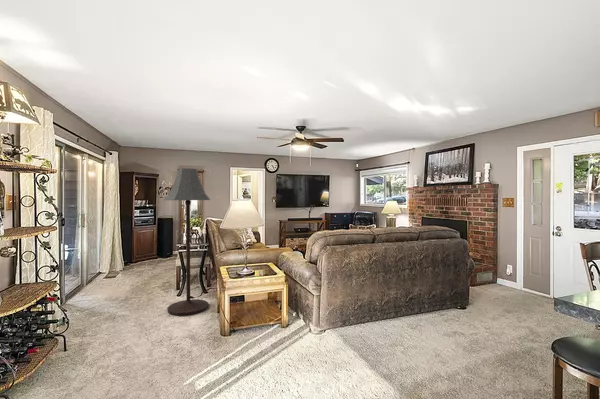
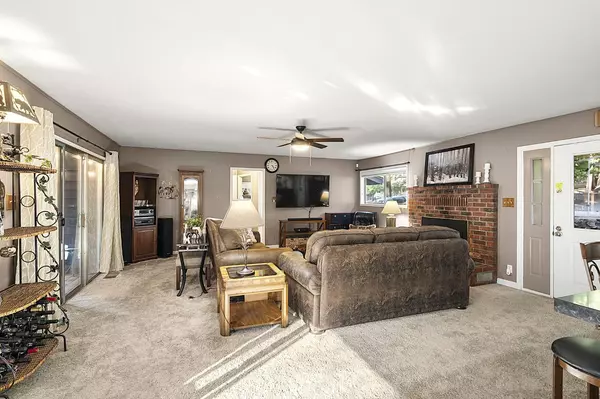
- floor lamp [163,167,211,317]
